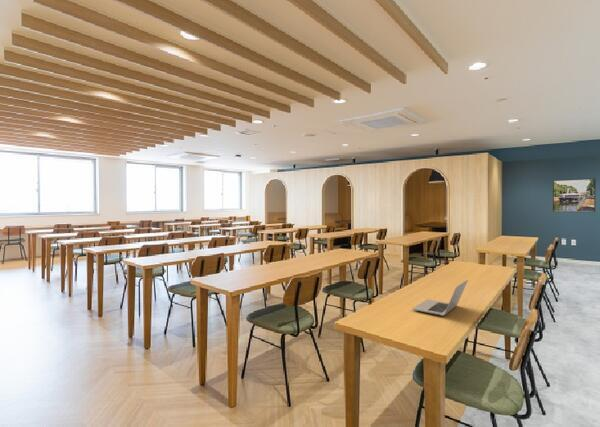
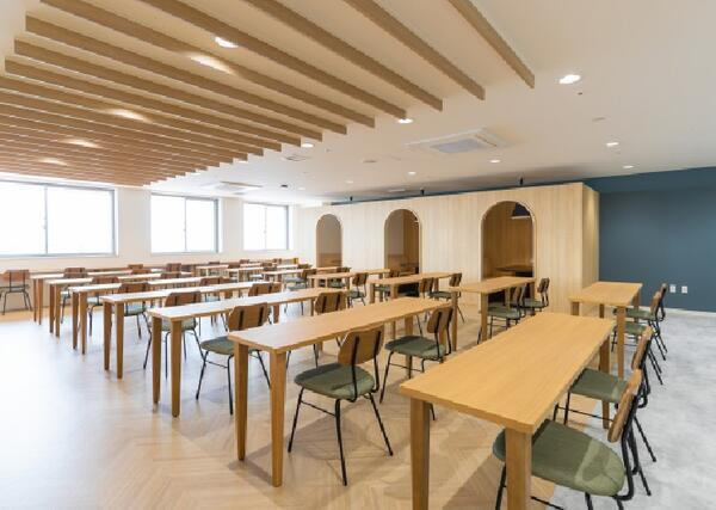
- laptop [412,279,469,317]
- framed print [552,177,597,213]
